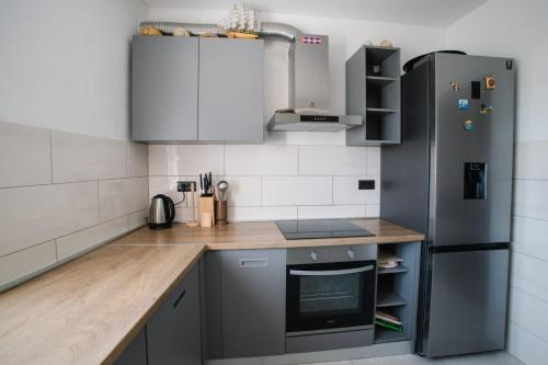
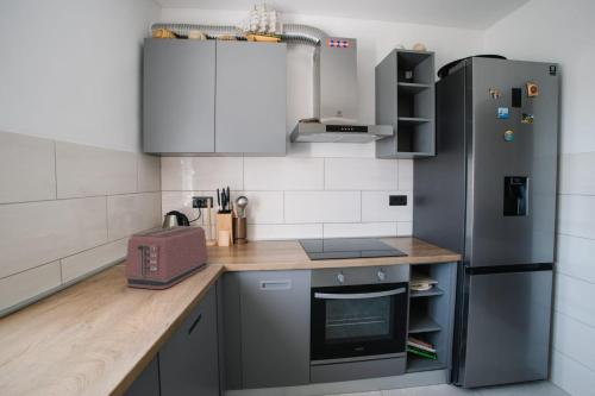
+ toaster [124,225,209,290]
